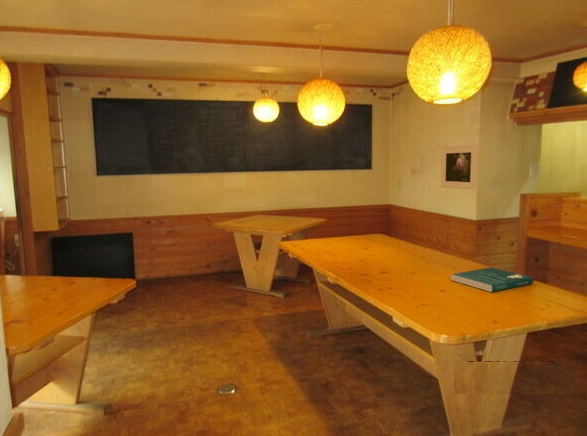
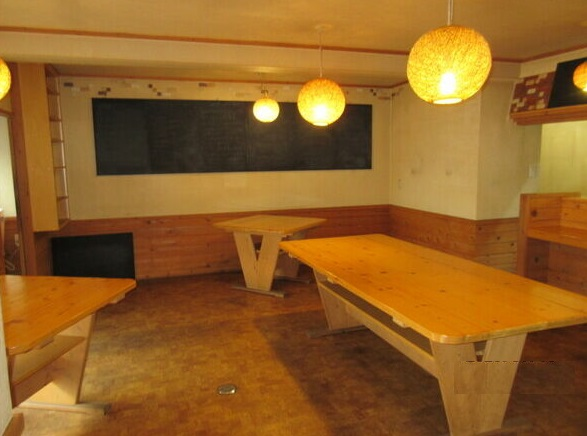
- book [450,266,535,293]
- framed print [440,144,479,191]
